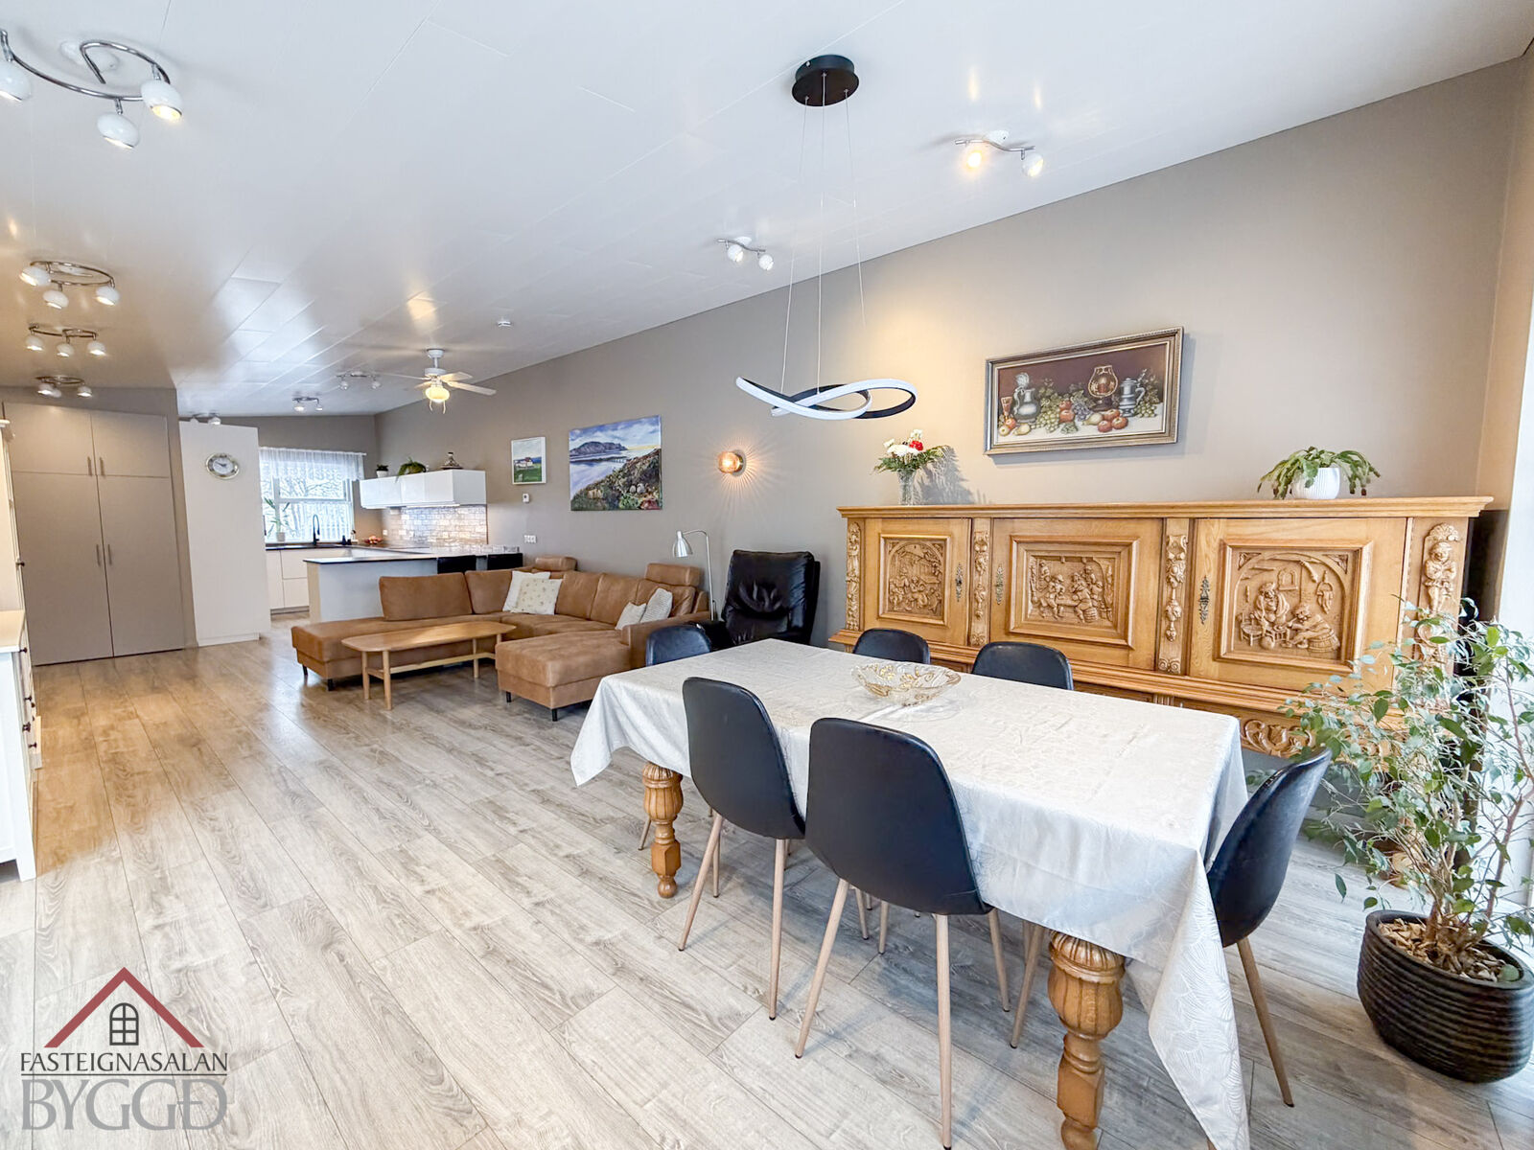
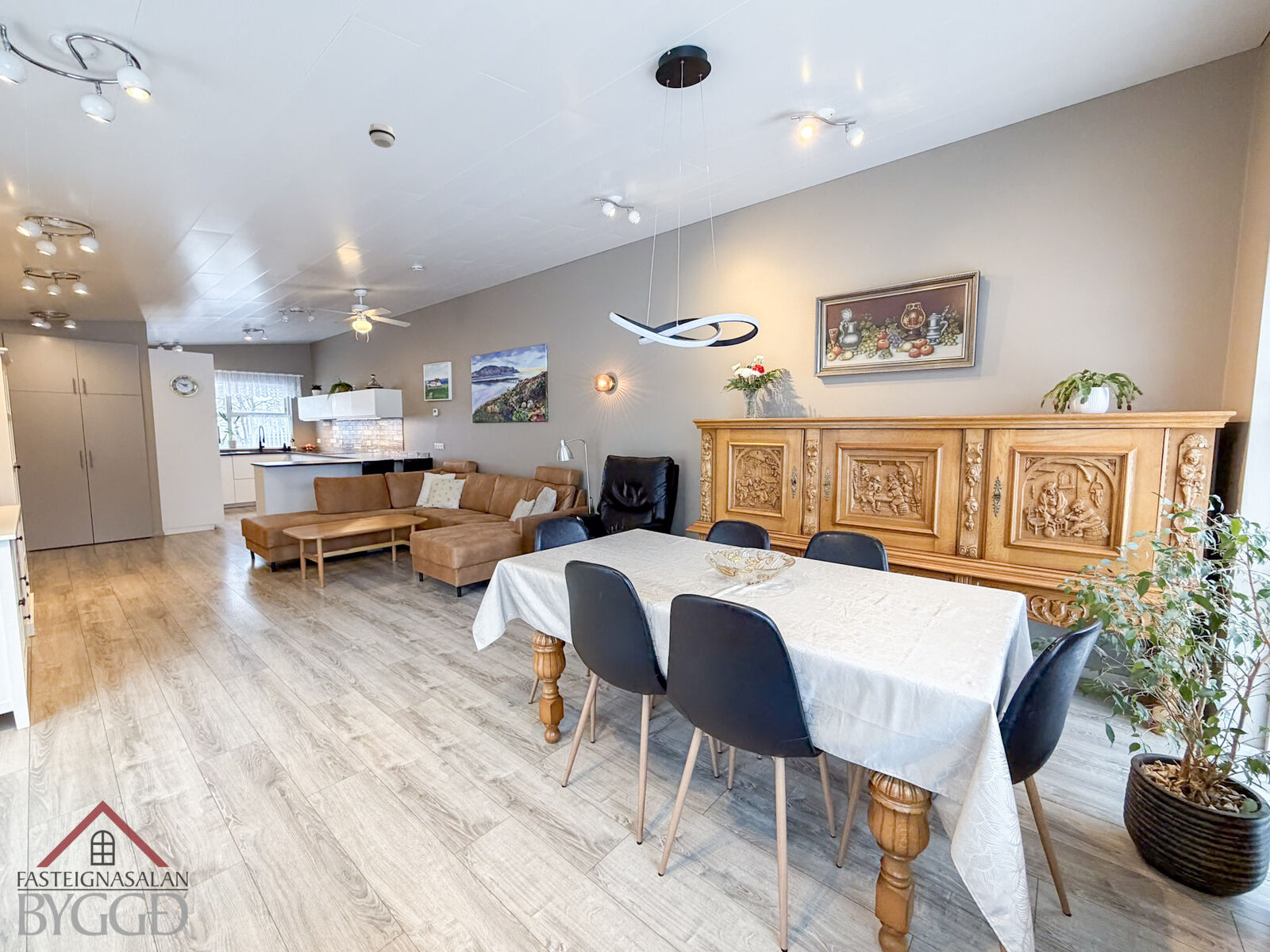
+ smoke detector [368,122,396,148]
